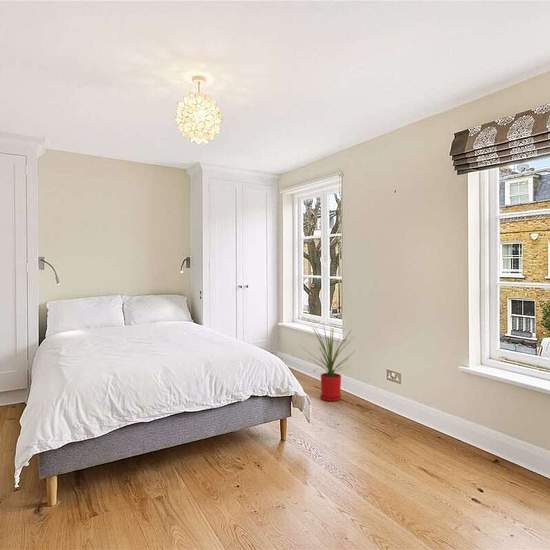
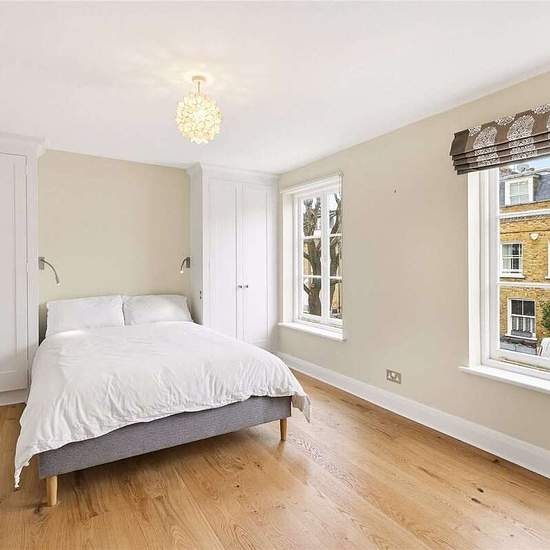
- house plant [300,323,356,402]
